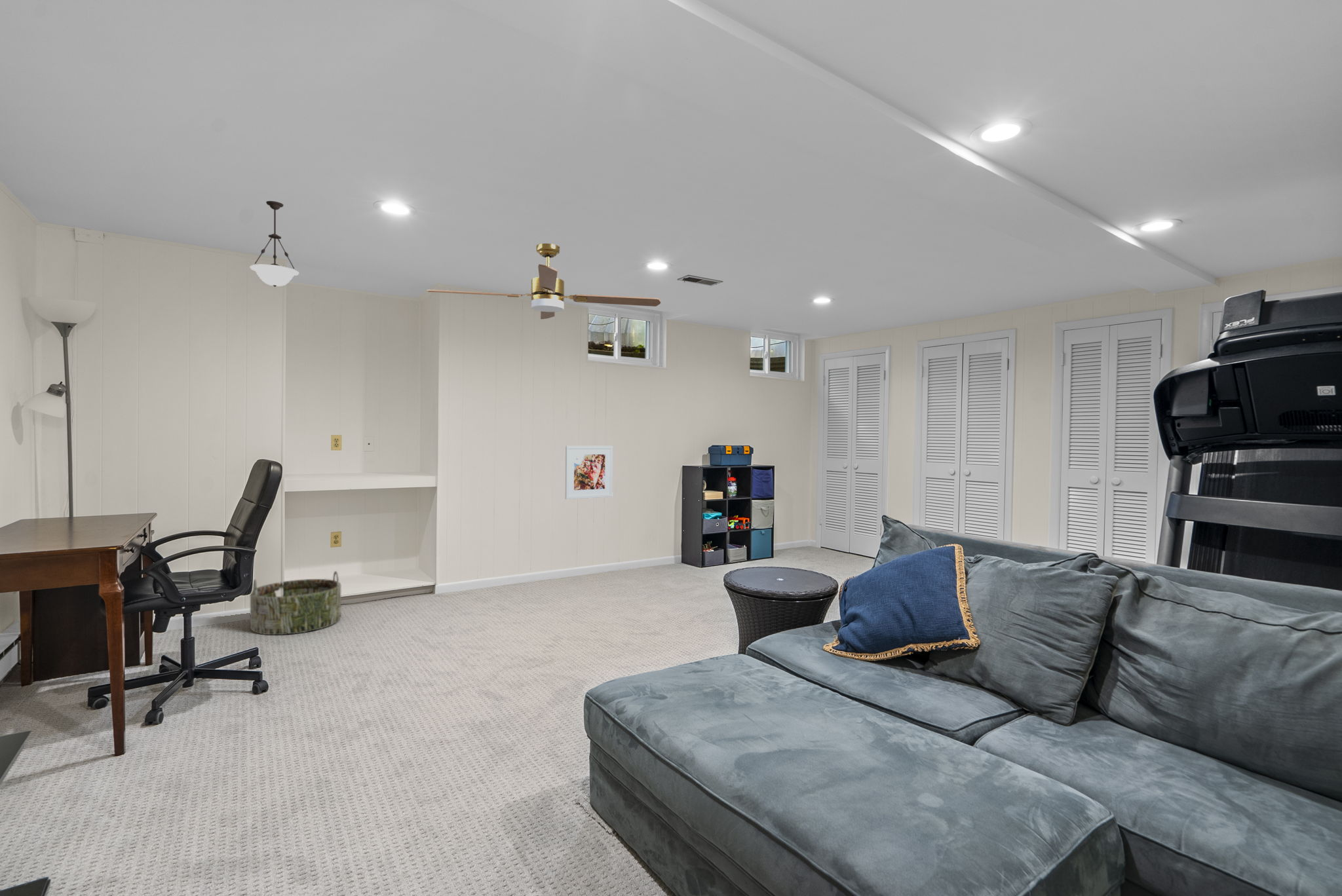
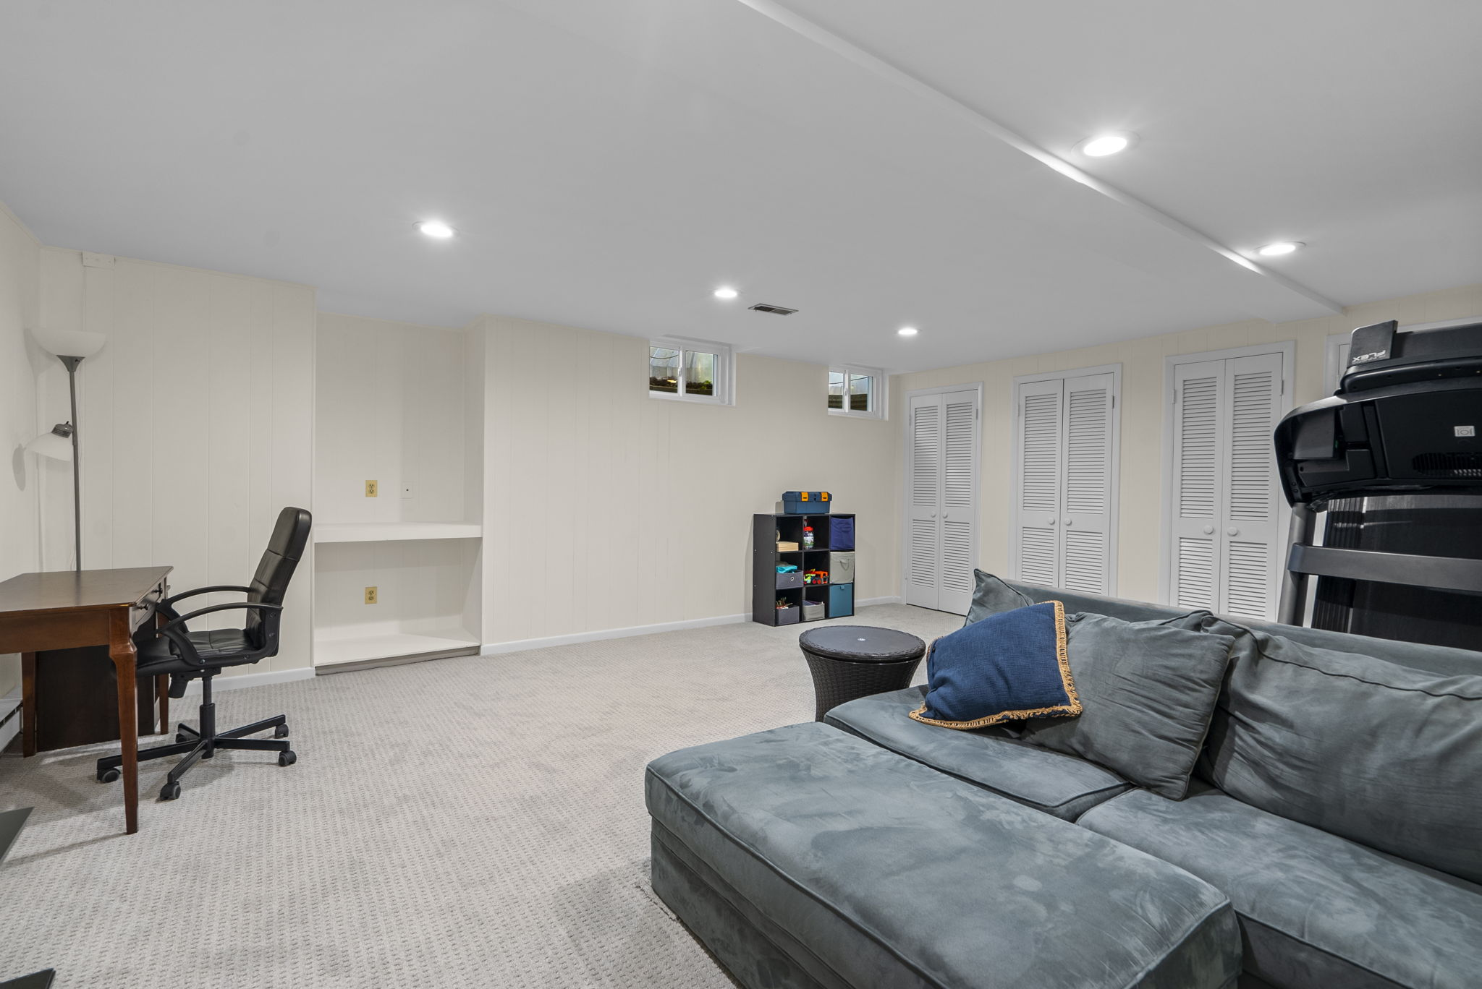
- basket [250,570,341,635]
- pendant light [249,200,299,288]
- electric fan [426,243,661,320]
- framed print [565,445,613,500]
